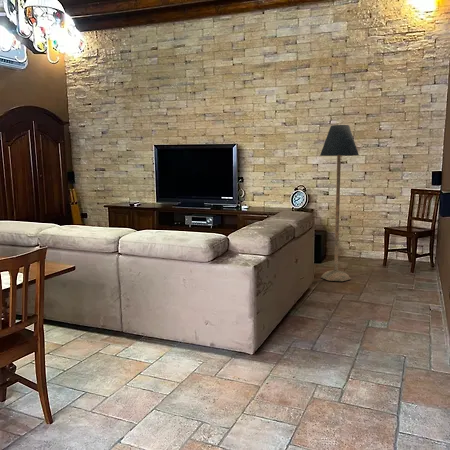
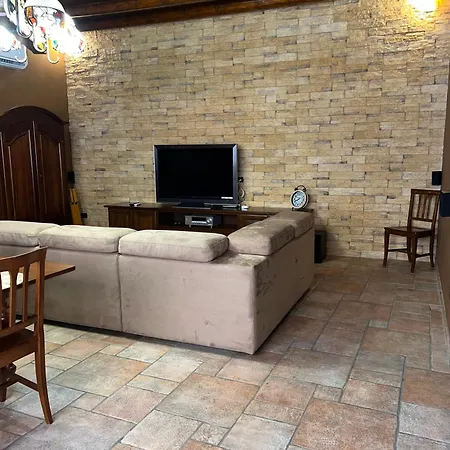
- floor lamp [319,124,360,282]
